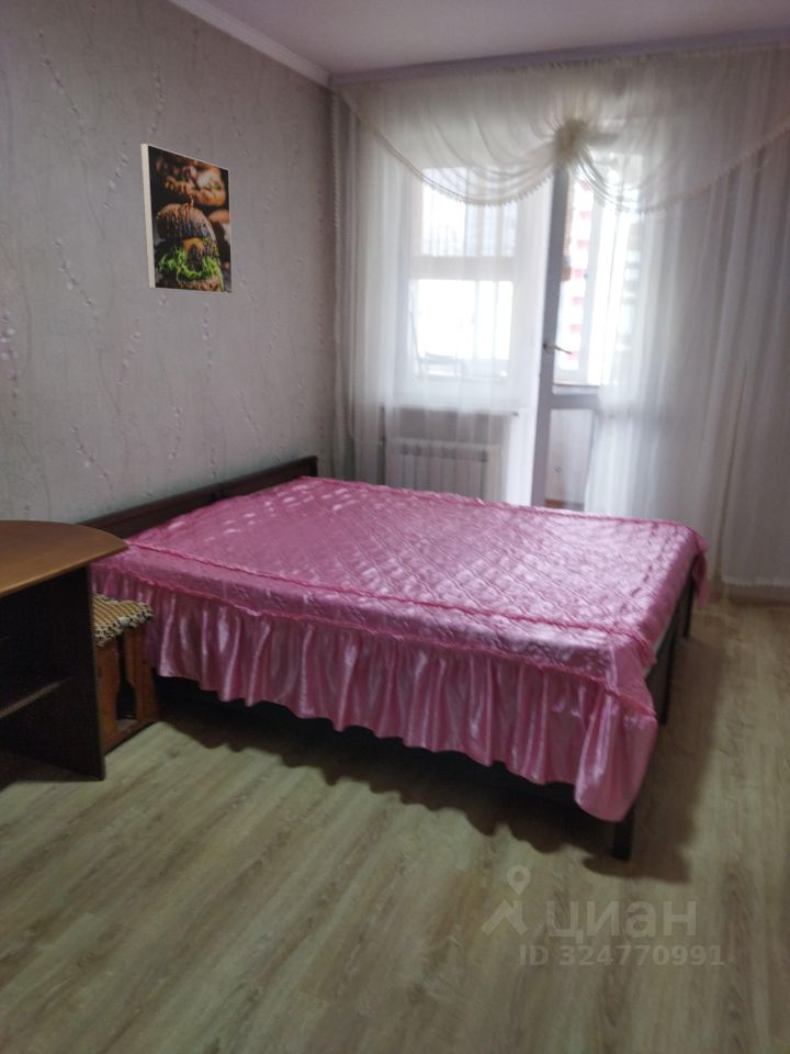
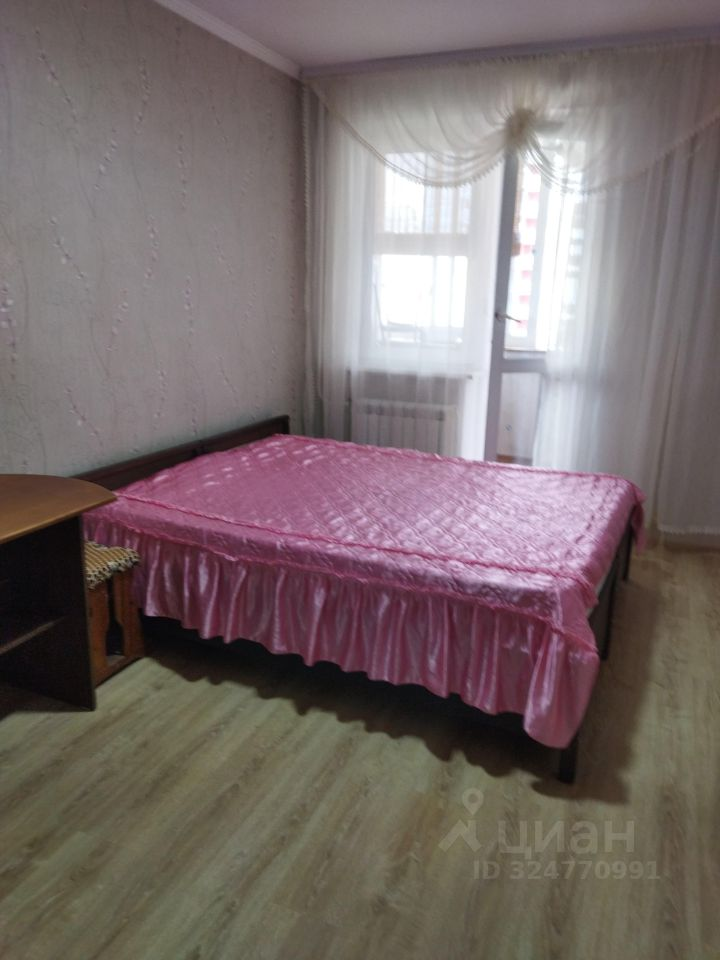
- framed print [139,143,234,295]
